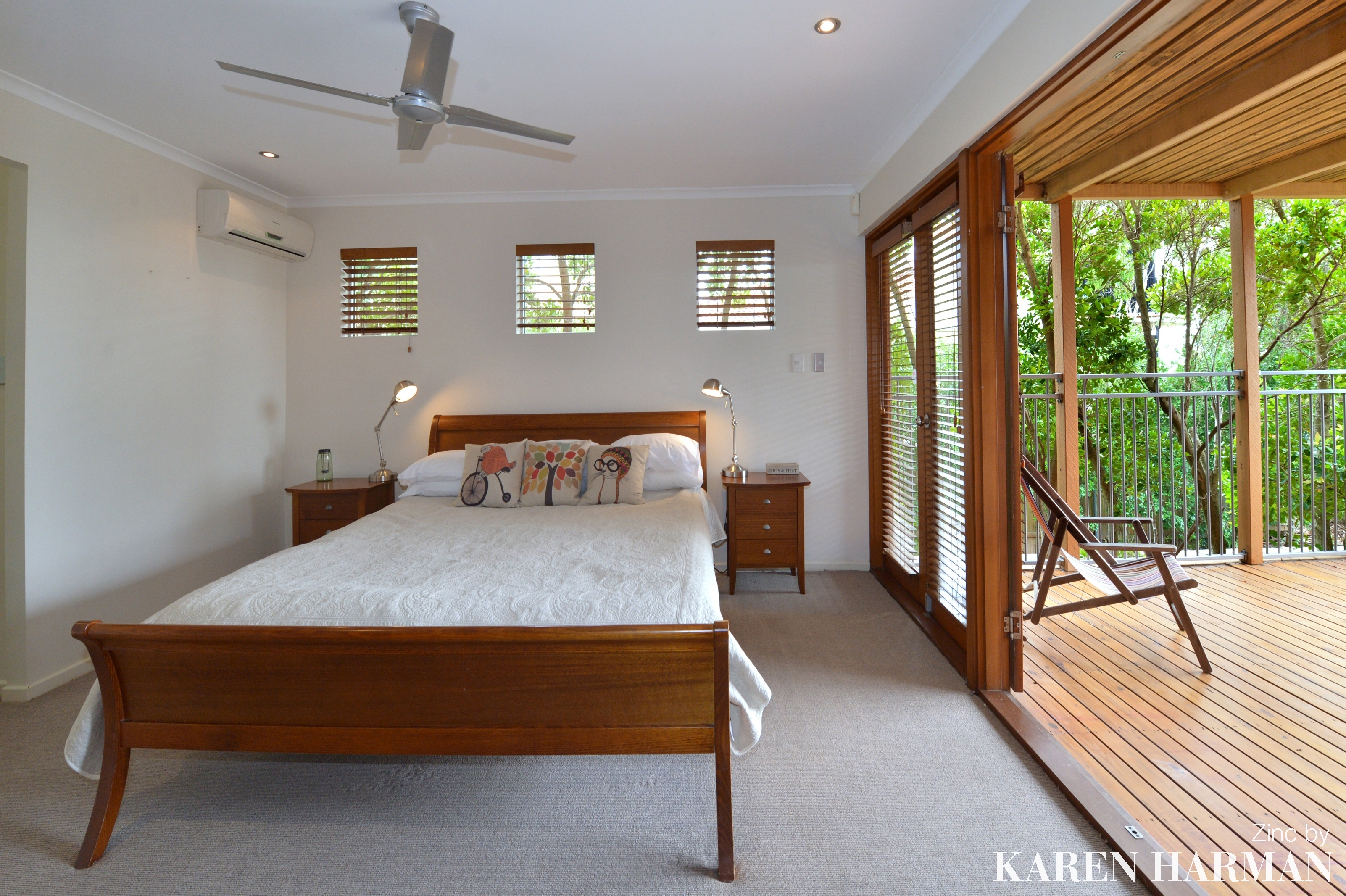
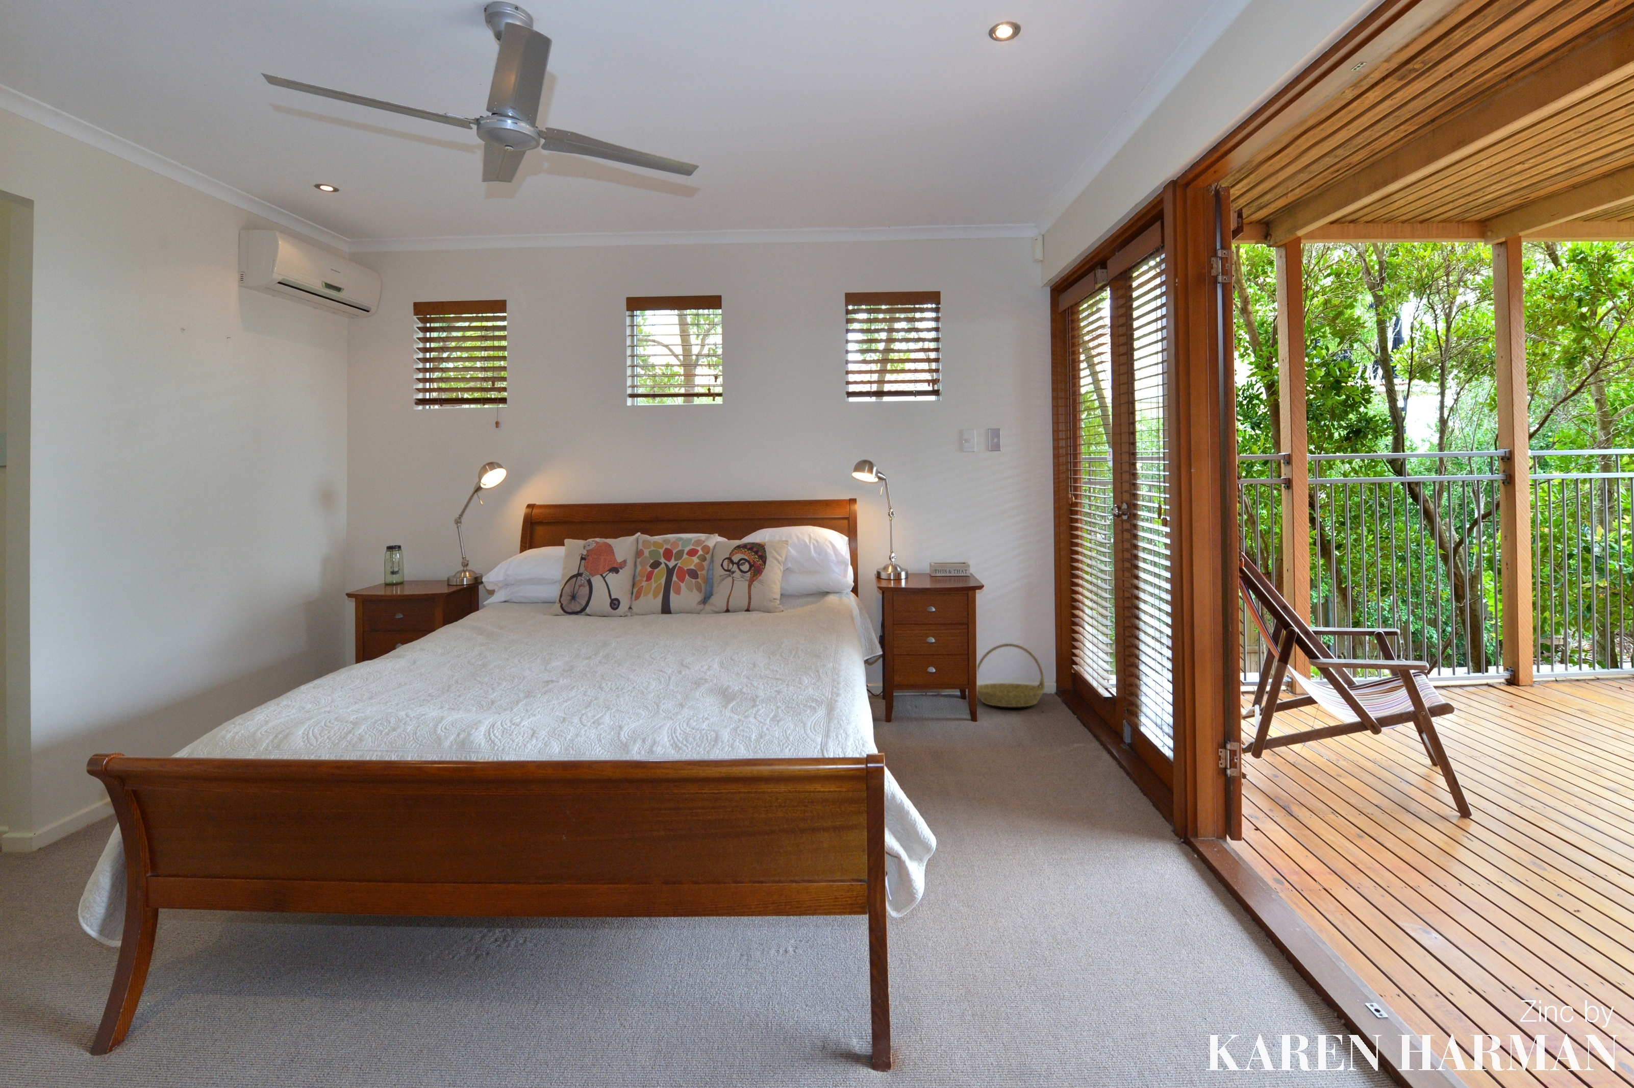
+ basket [976,644,1045,707]
